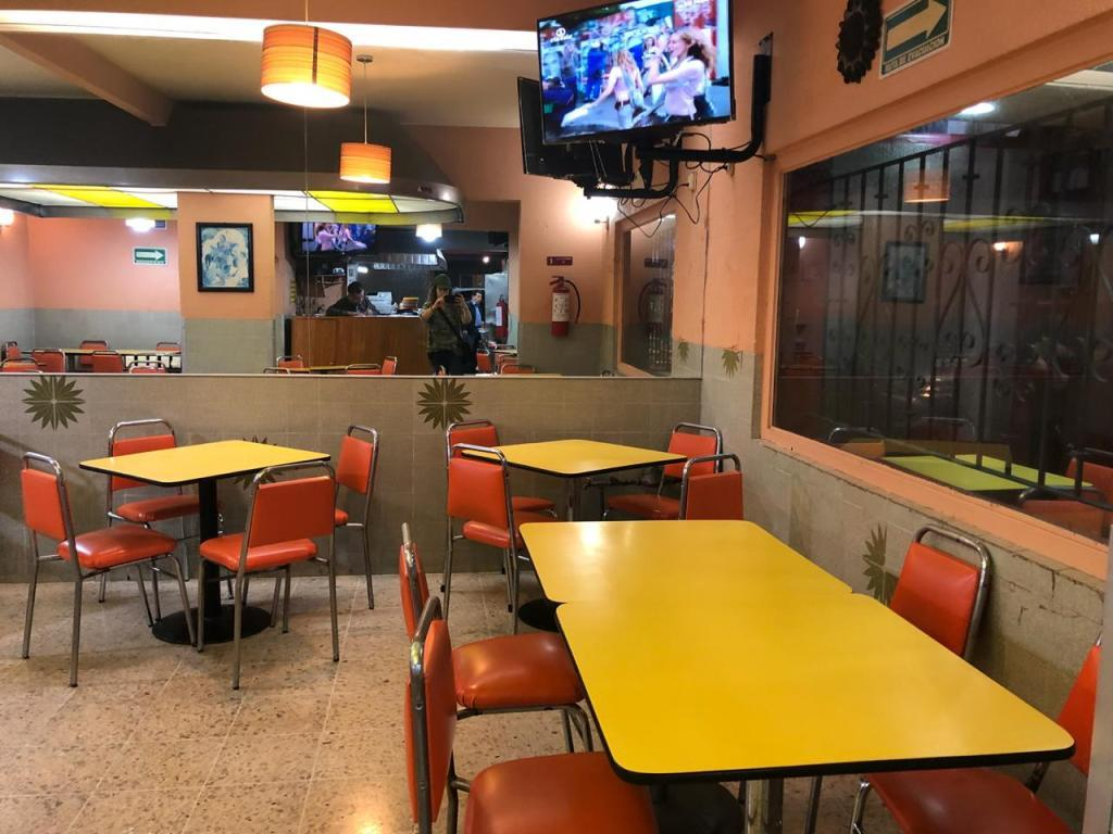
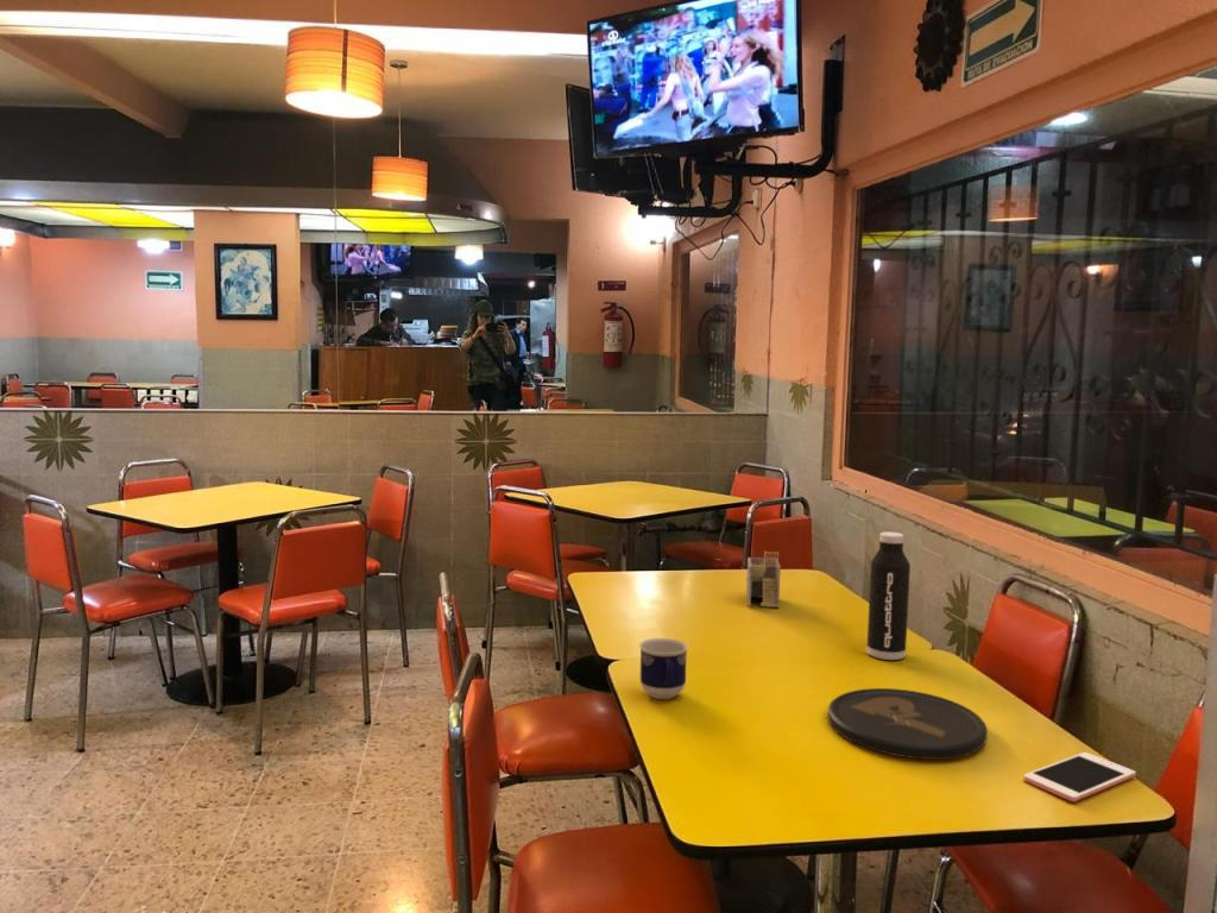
+ water bottle [865,531,912,661]
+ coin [827,687,989,761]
+ cell phone [1022,751,1137,802]
+ cup [638,637,689,700]
+ napkin holder [745,550,782,609]
